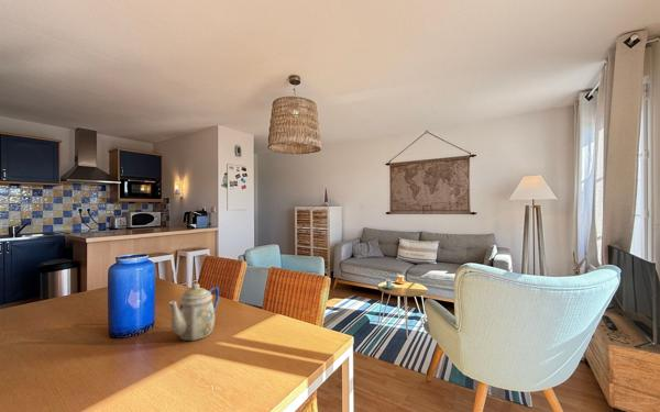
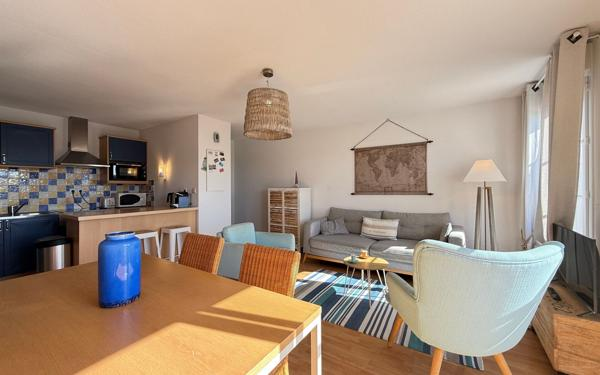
- teapot [167,282,220,342]
